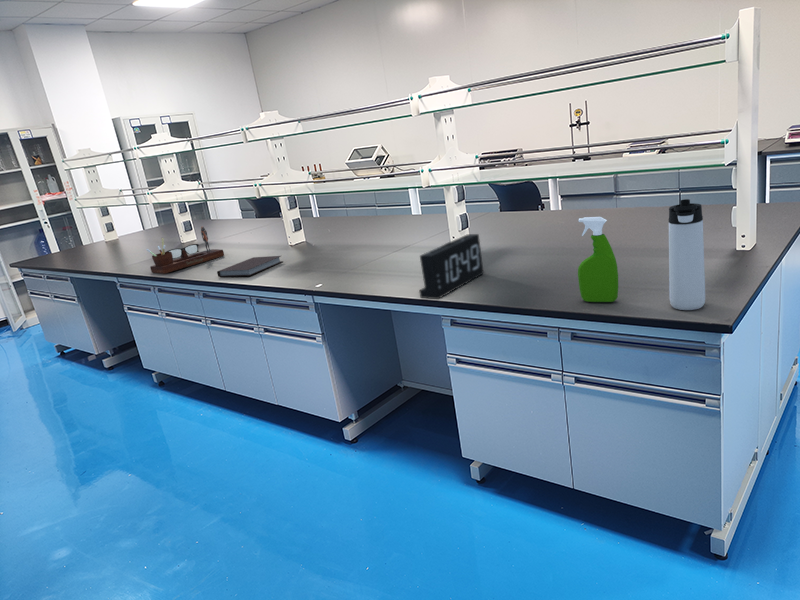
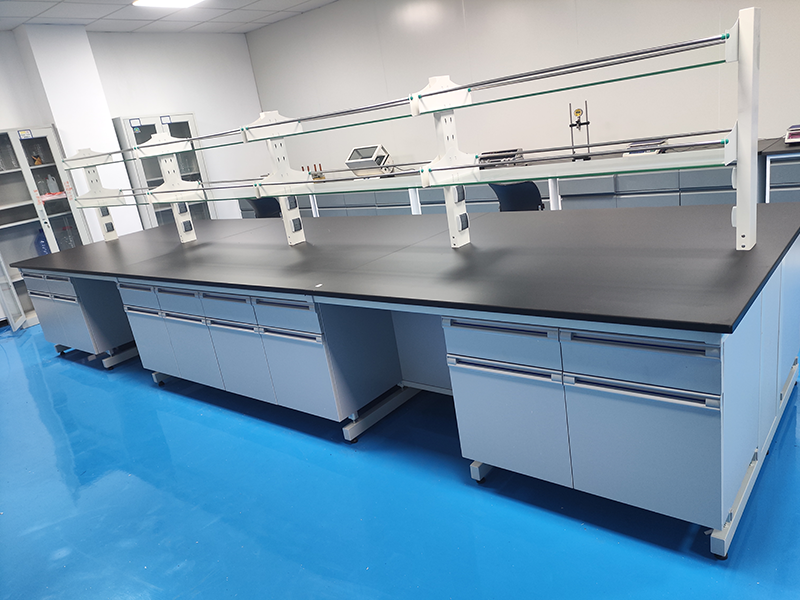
- desk organizer [145,225,225,275]
- notebook [216,255,284,278]
- alarm clock [418,233,485,300]
- thermos bottle [668,198,706,311]
- spray bottle [577,216,619,303]
